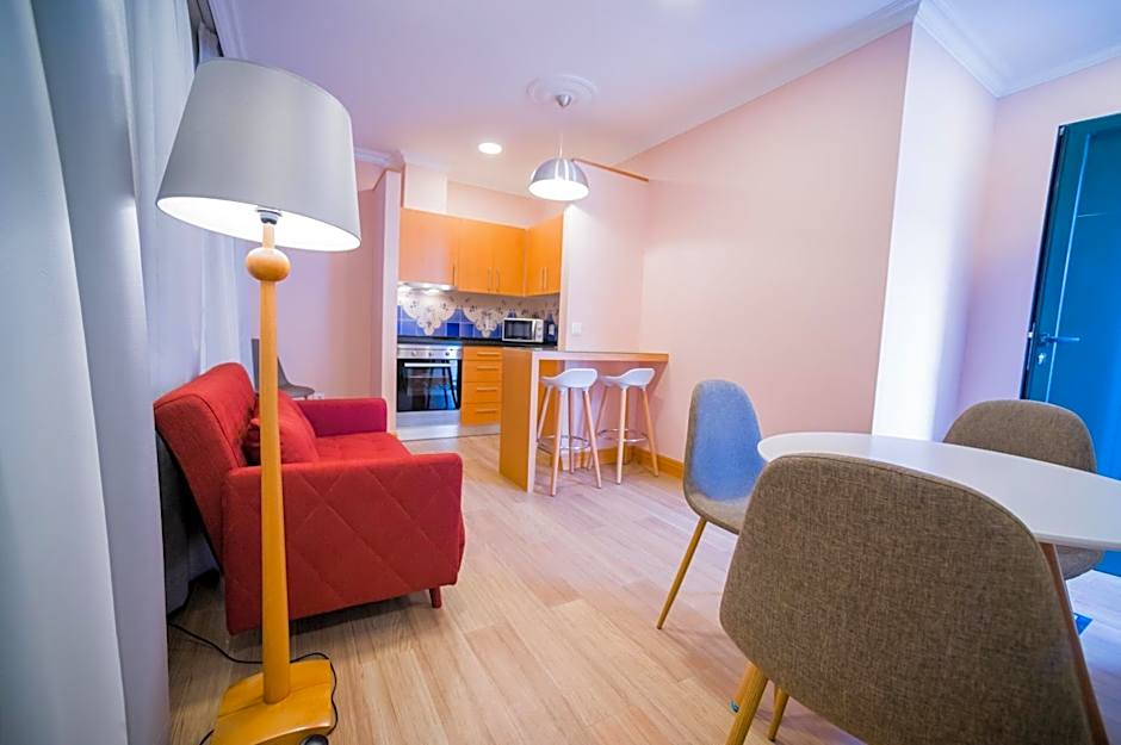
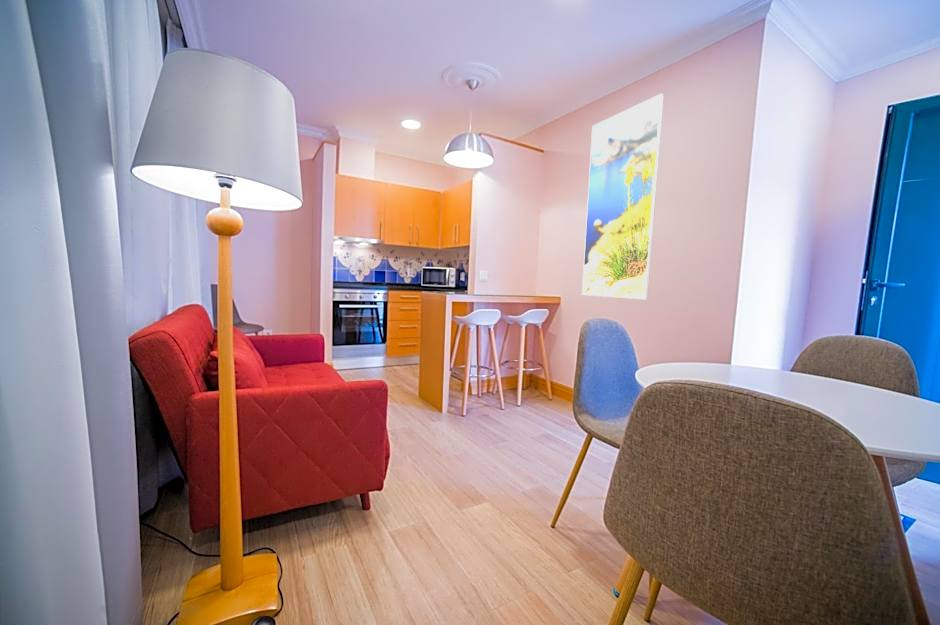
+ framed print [581,93,665,300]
